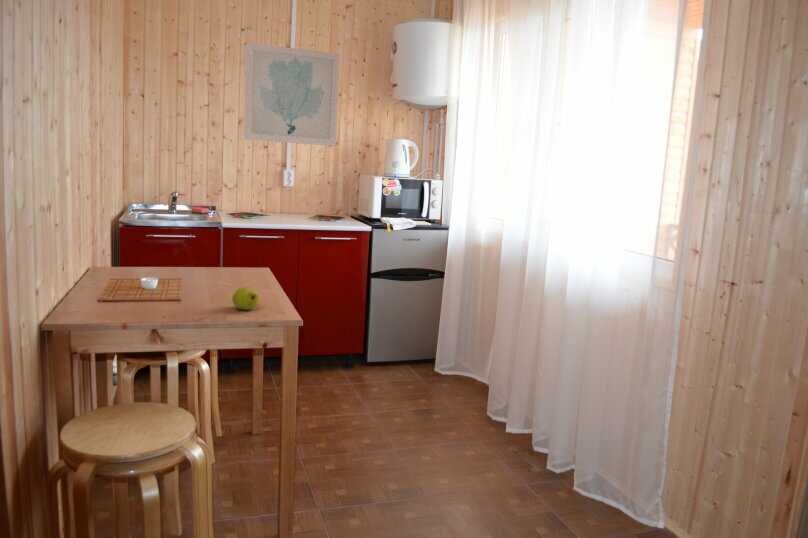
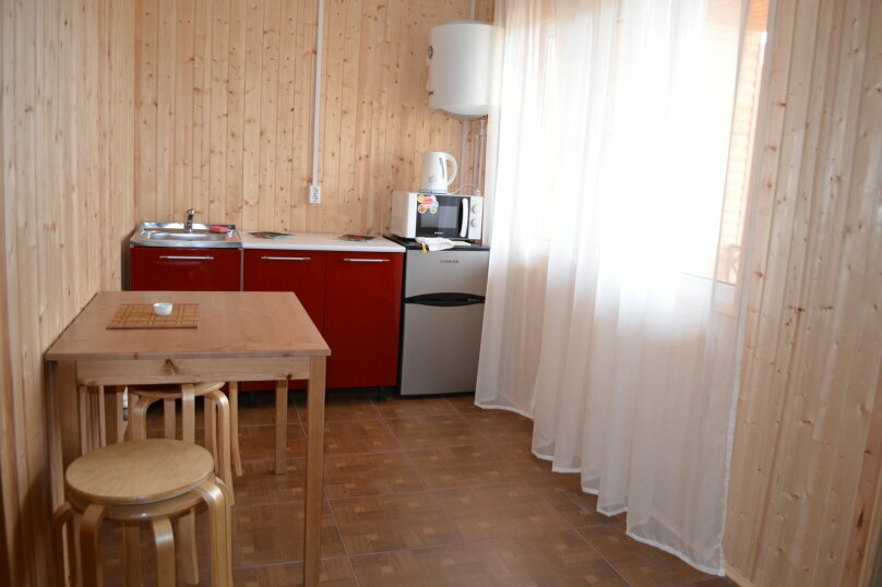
- fruit [231,286,260,311]
- wall art [244,42,340,147]
